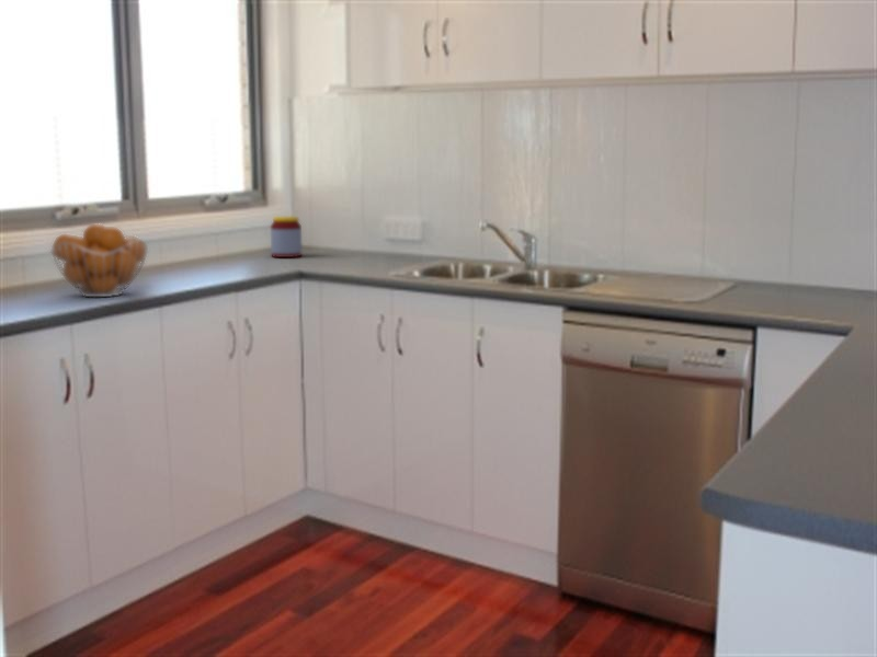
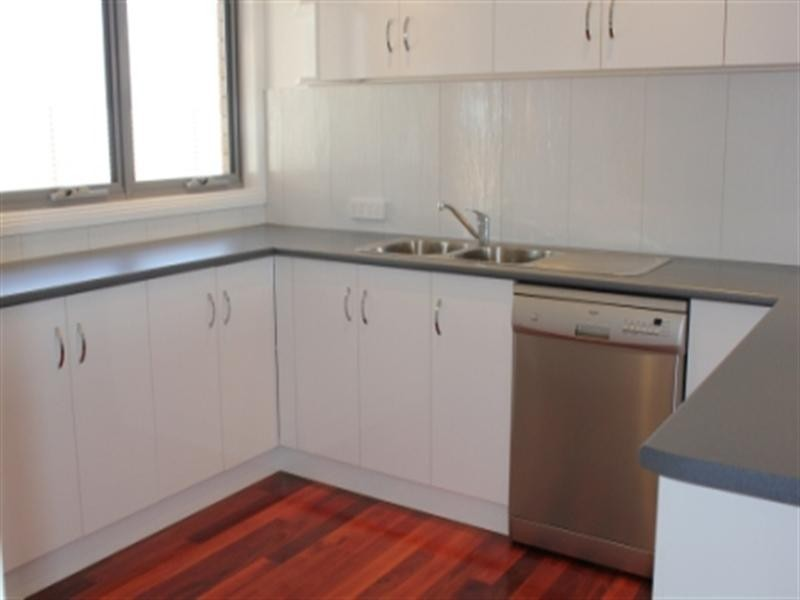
- jar [270,216,303,258]
- fruit basket [49,222,149,298]
